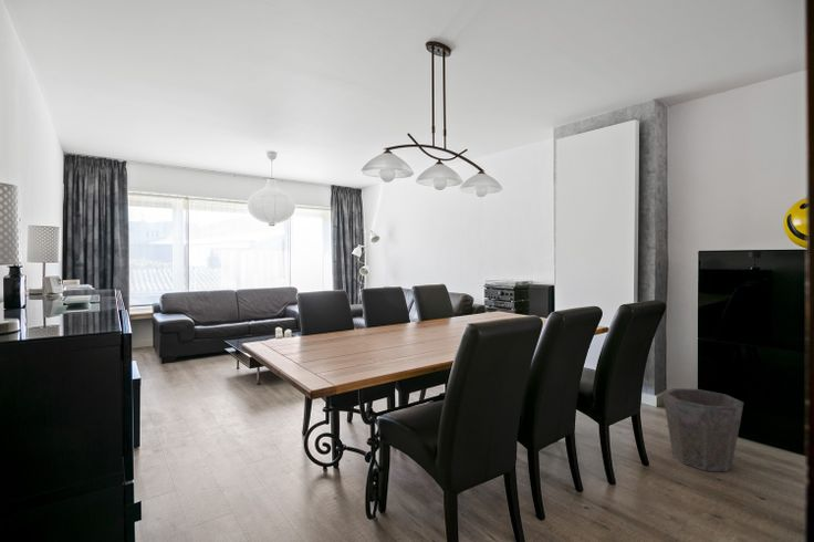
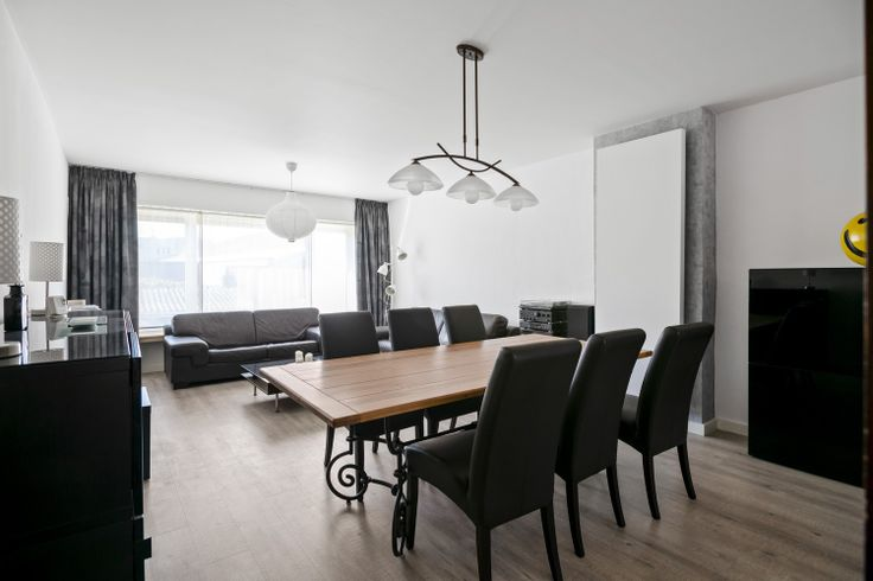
- waste bin [661,387,744,473]
